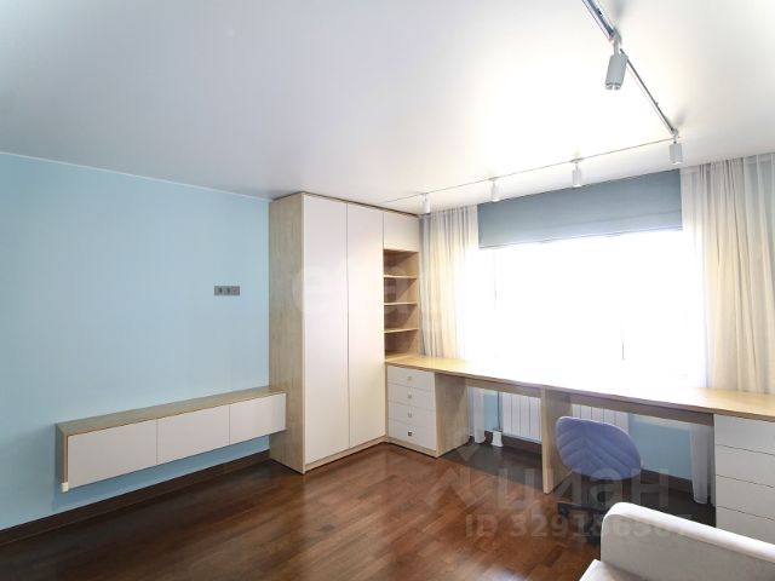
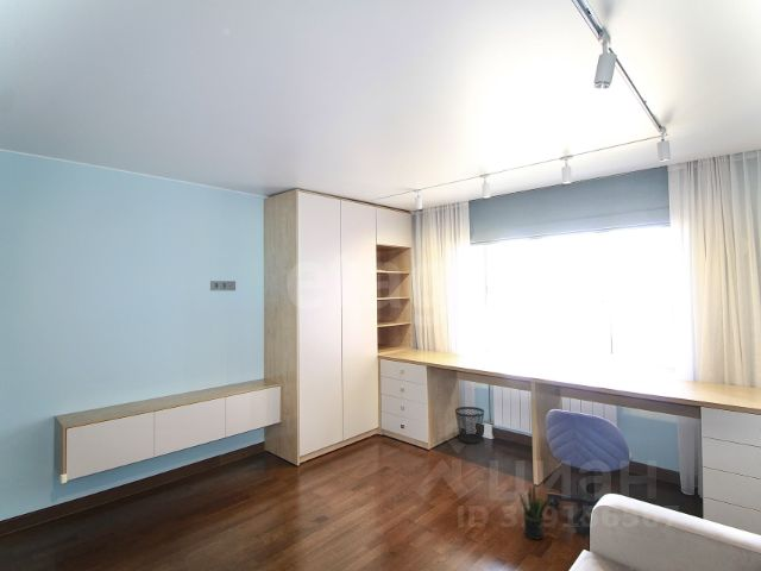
+ wastebasket [454,406,485,445]
+ potted plant [518,483,555,541]
